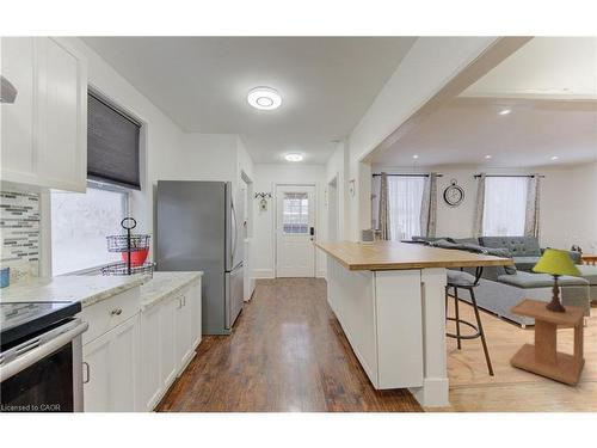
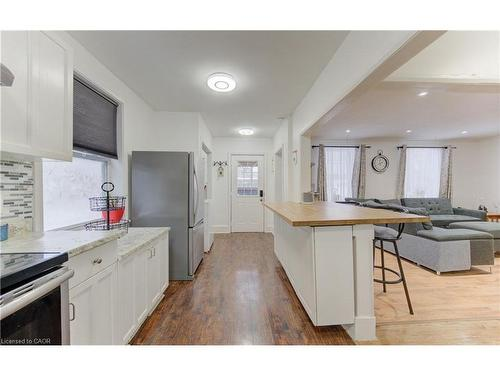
- table lamp [531,248,584,312]
- side table [509,297,587,387]
